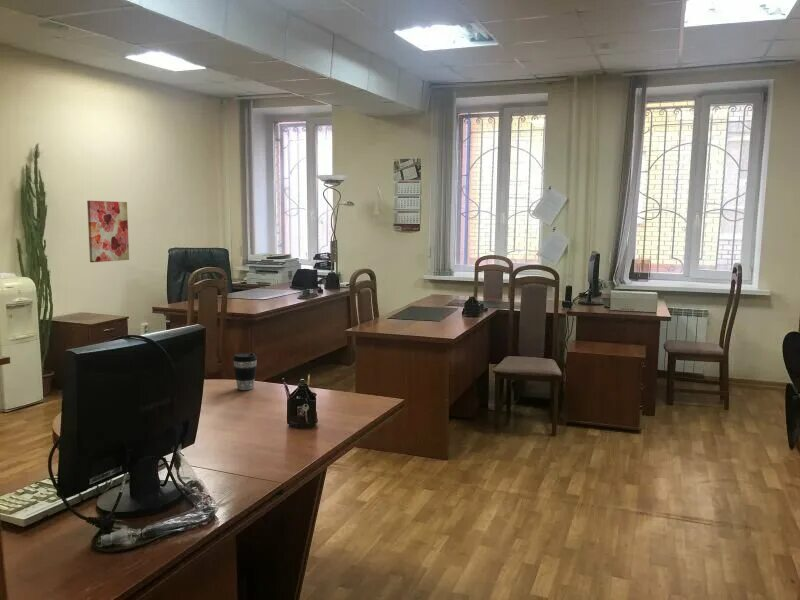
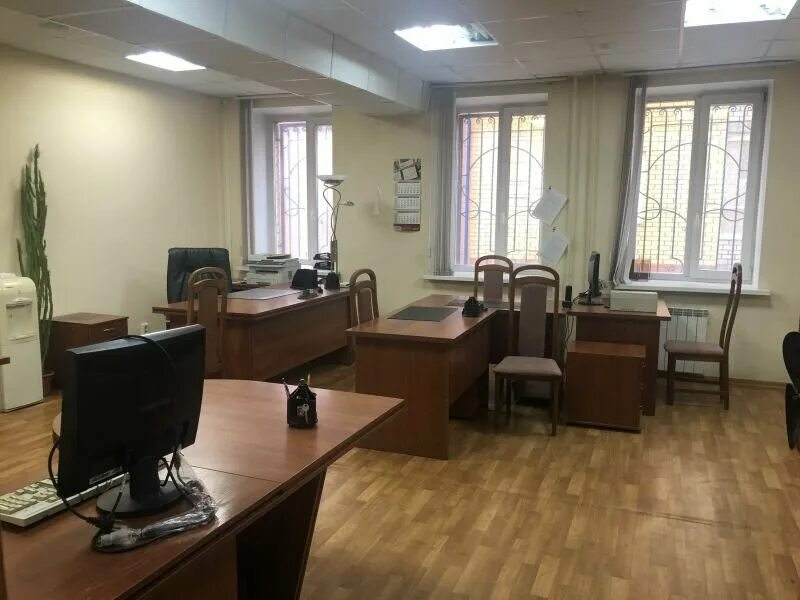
- coffee cup [232,352,258,391]
- wall art [86,200,130,263]
